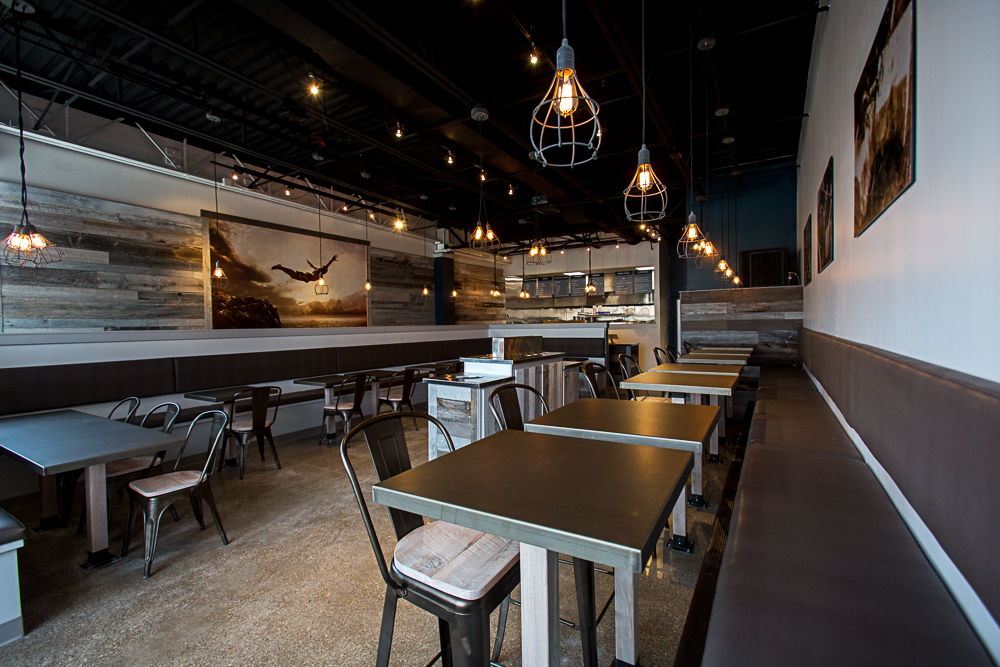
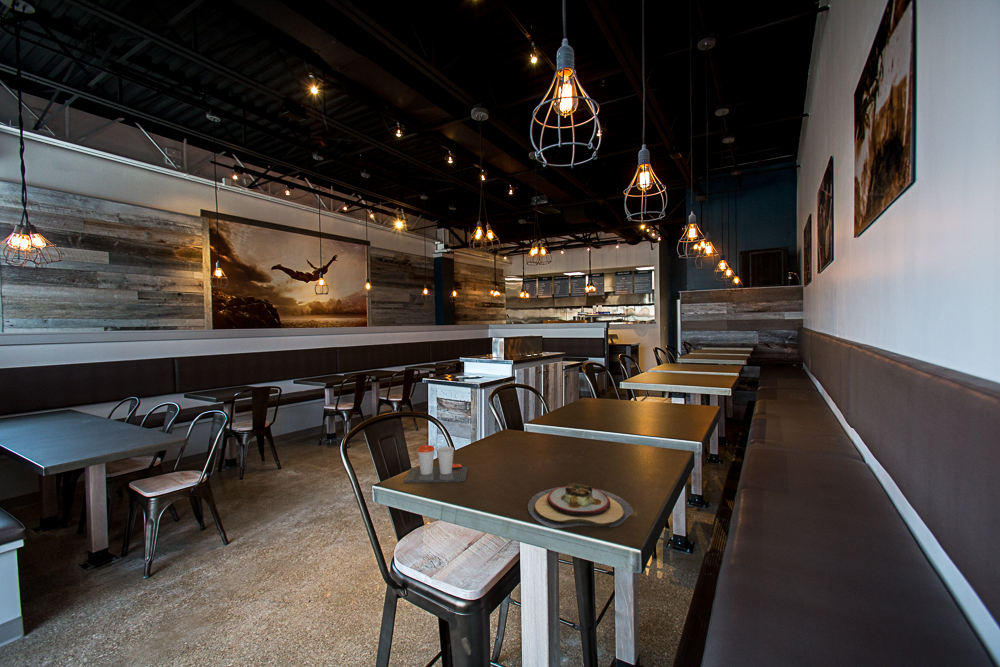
+ cup [403,444,468,484]
+ plate [527,482,635,529]
